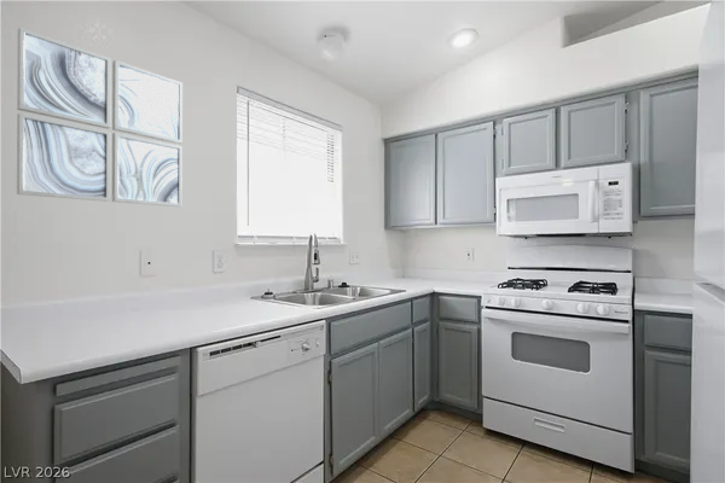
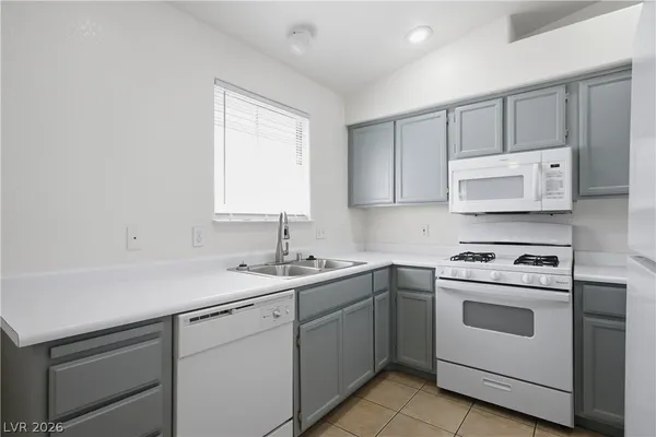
- wall art [16,27,184,208]
